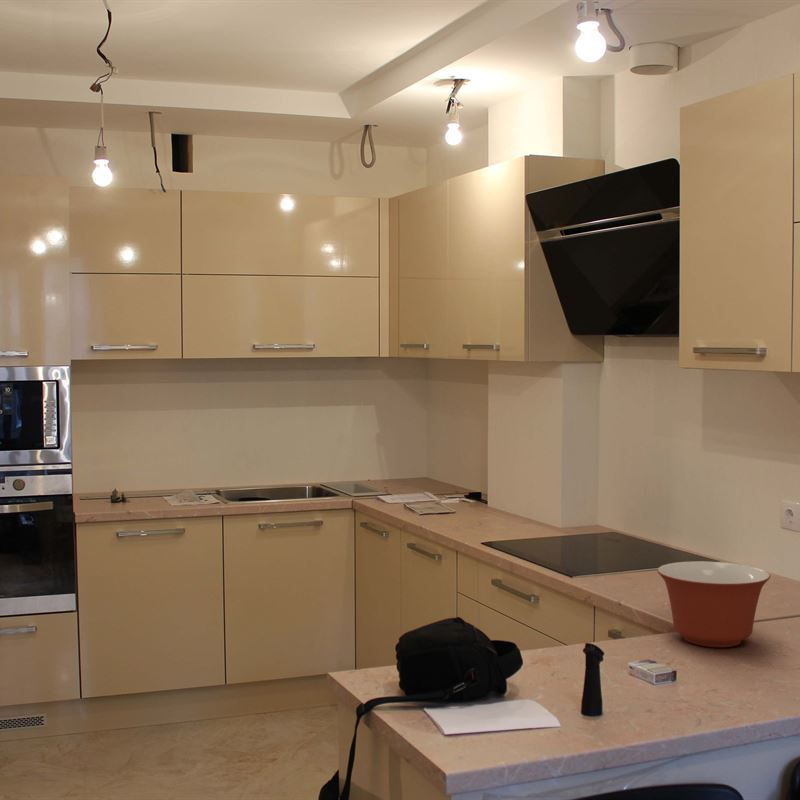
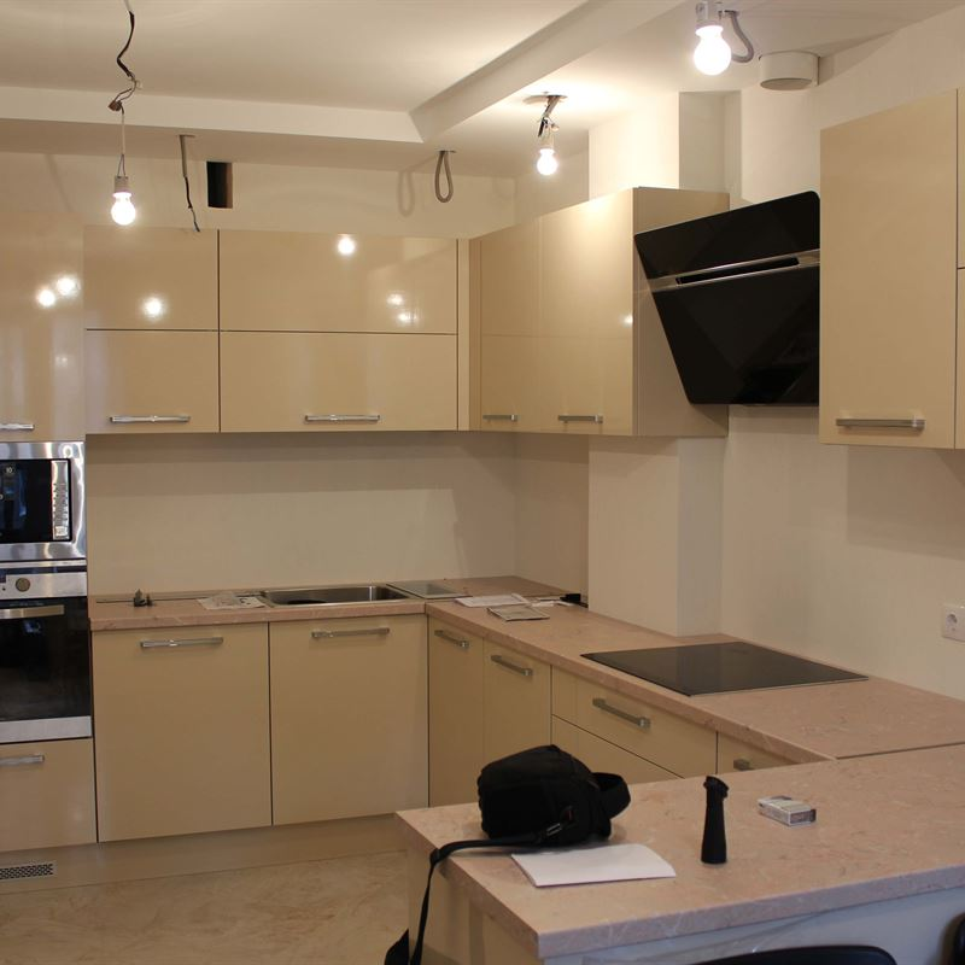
- mixing bowl [656,560,771,648]
